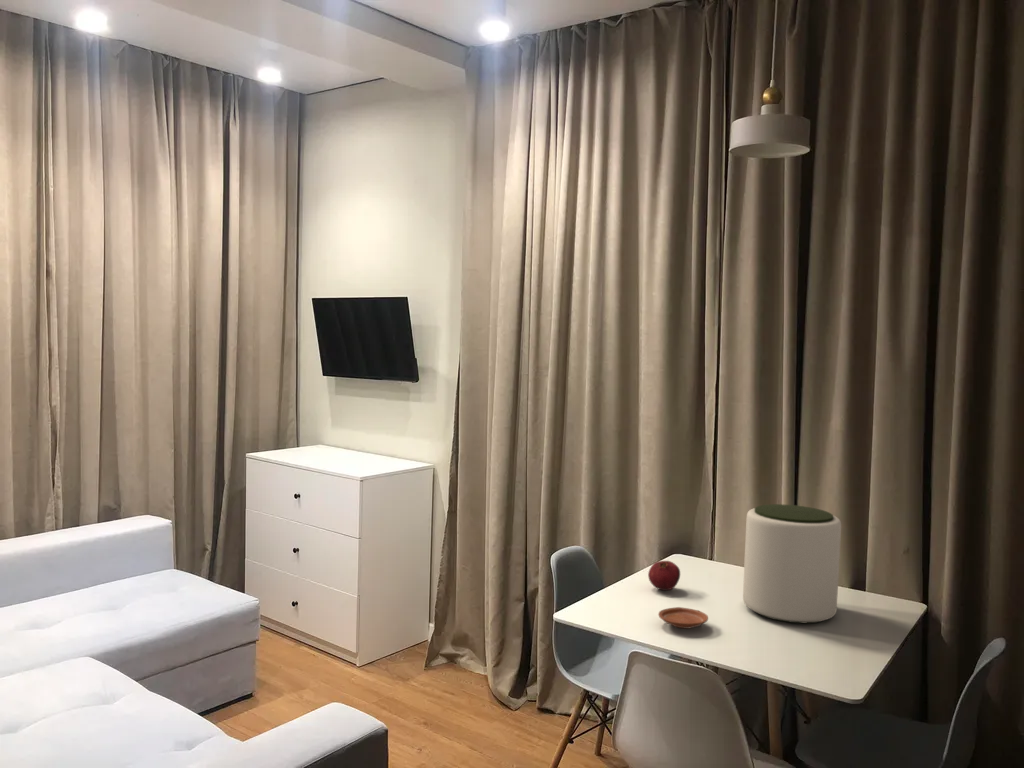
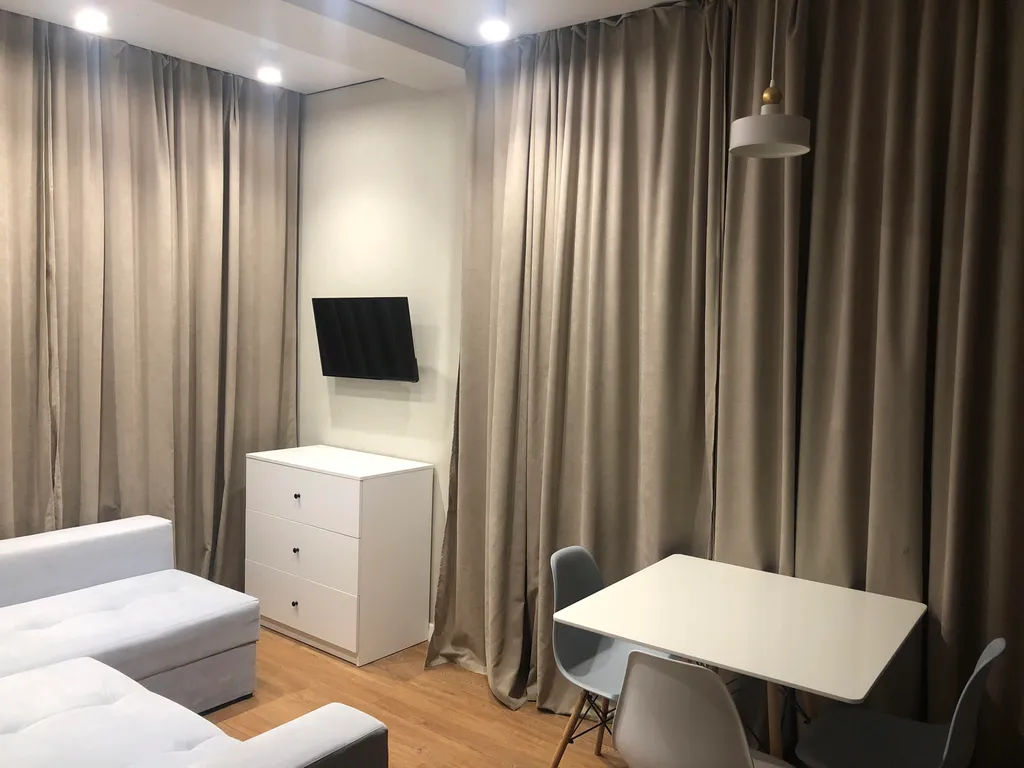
- plate [657,606,709,630]
- plant pot [742,503,842,624]
- fruit [647,560,681,591]
